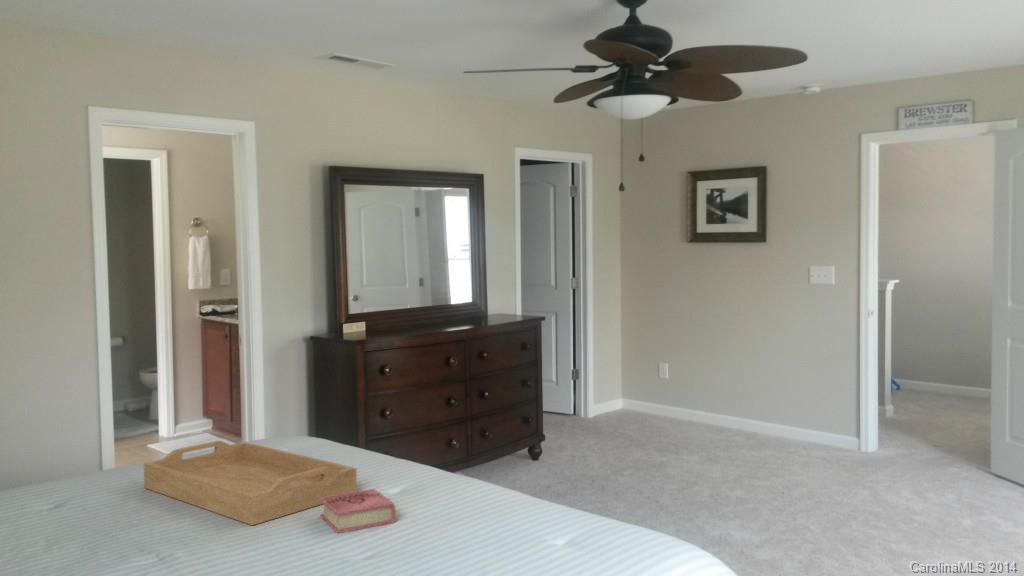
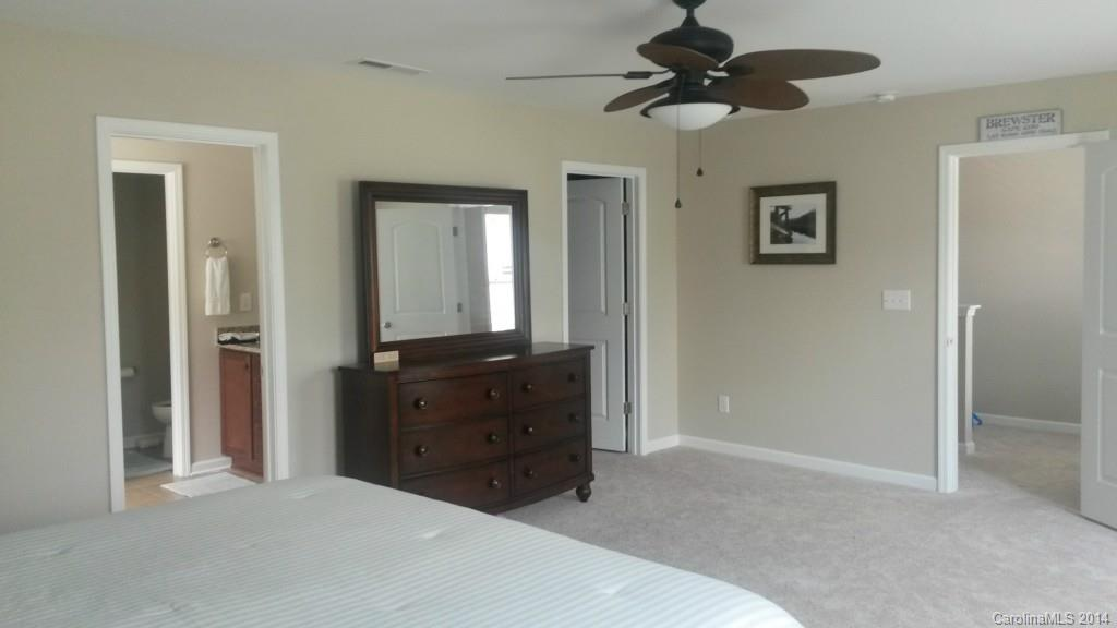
- serving tray [143,440,358,526]
- book [319,488,397,535]
